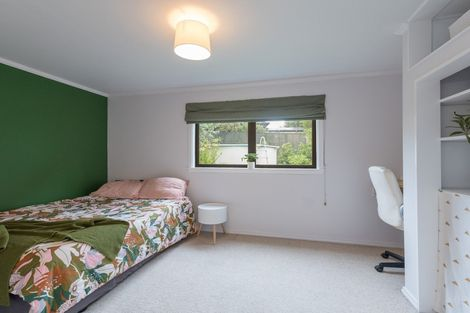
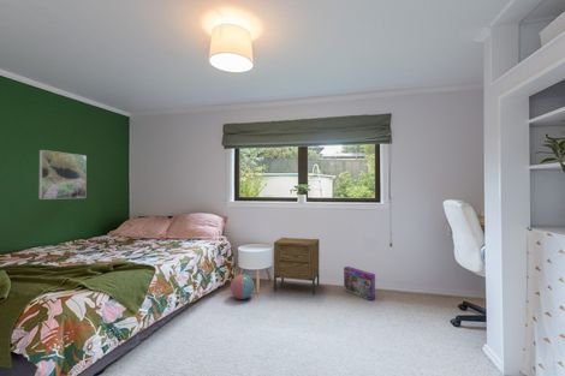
+ ball [230,274,255,300]
+ nightstand [273,237,320,296]
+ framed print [37,149,88,201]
+ box [343,265,376,302]
